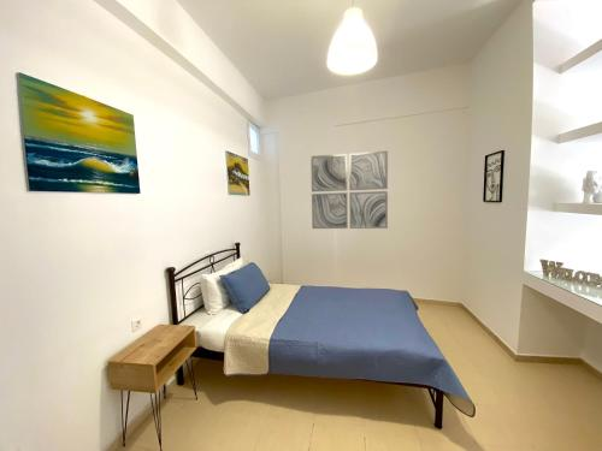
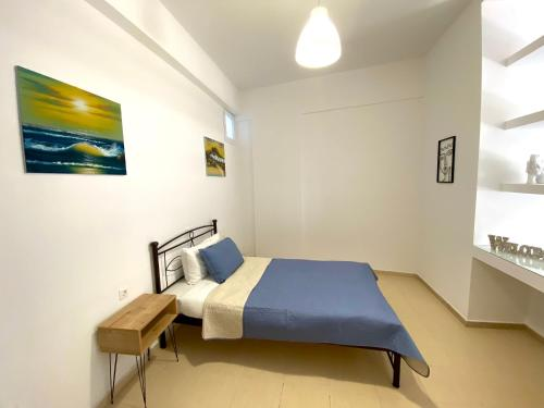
- wall art [309,150,389,230]
